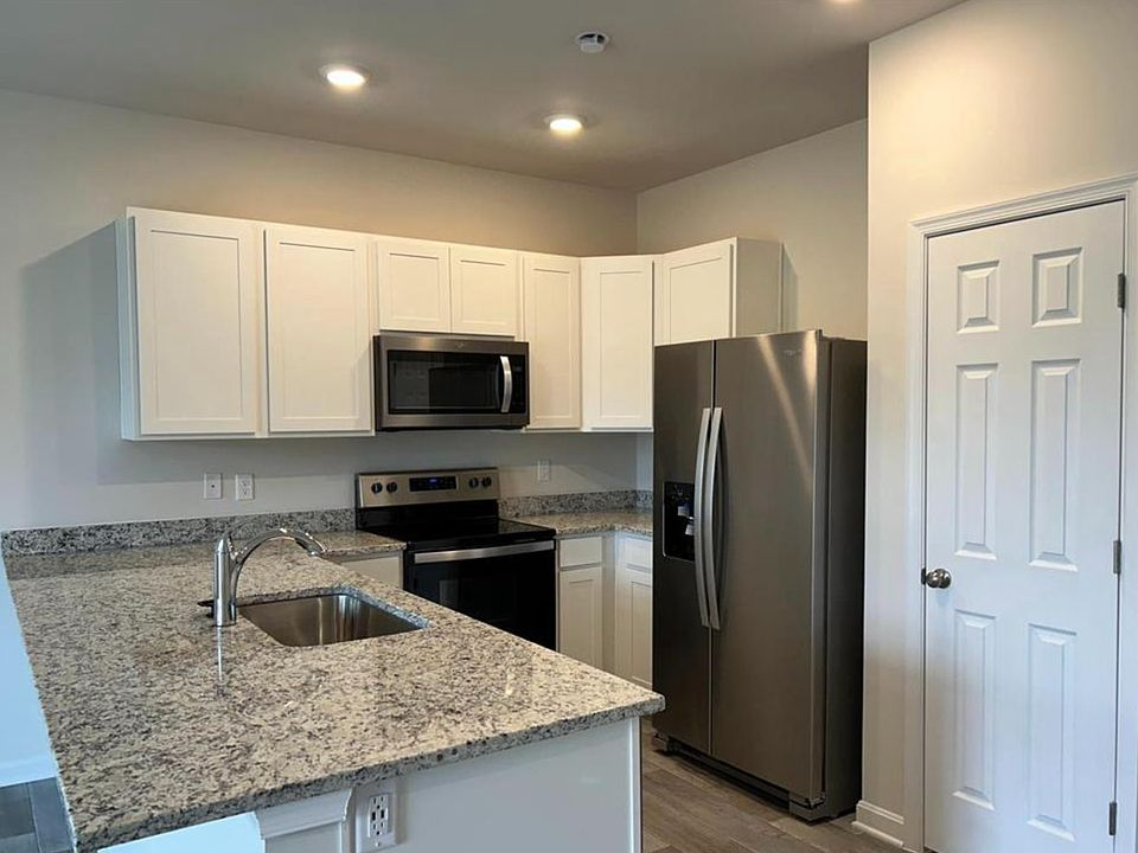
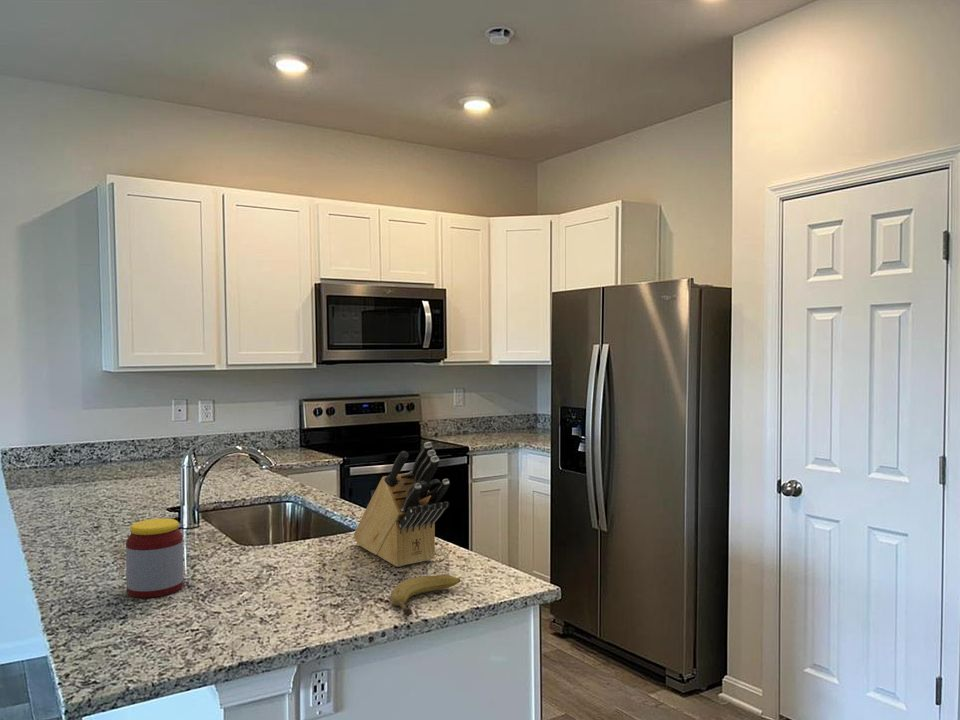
+ fruit [390,574,461,618]
+ knife block [353,441,450,568]
+ jar [125,517,184,599]
